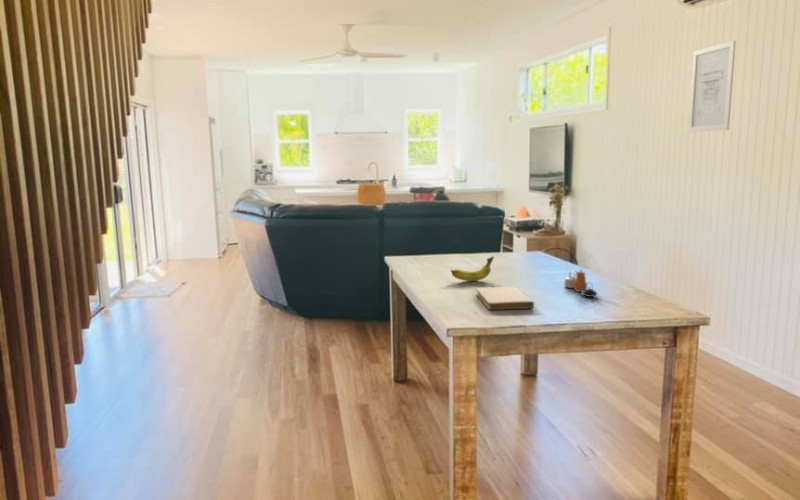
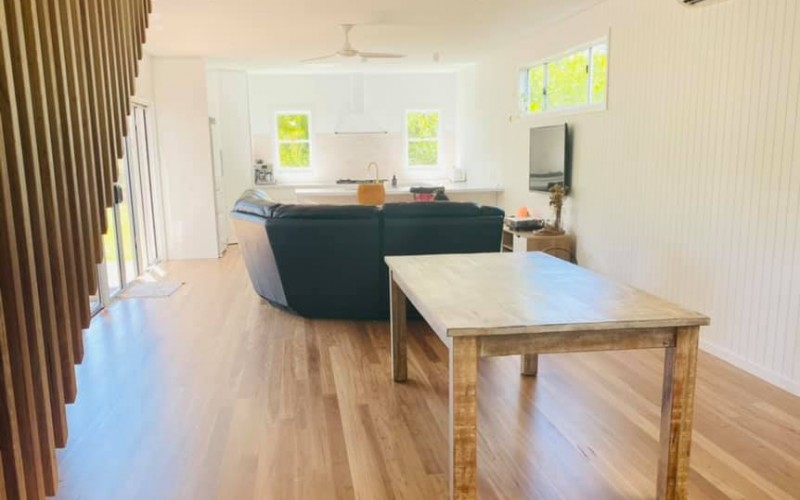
- wall art [687,40,737,133]
- fruit [450,255,495,282]
- notebook [475,286,535,311]
- teapot [563,268,598,298]
